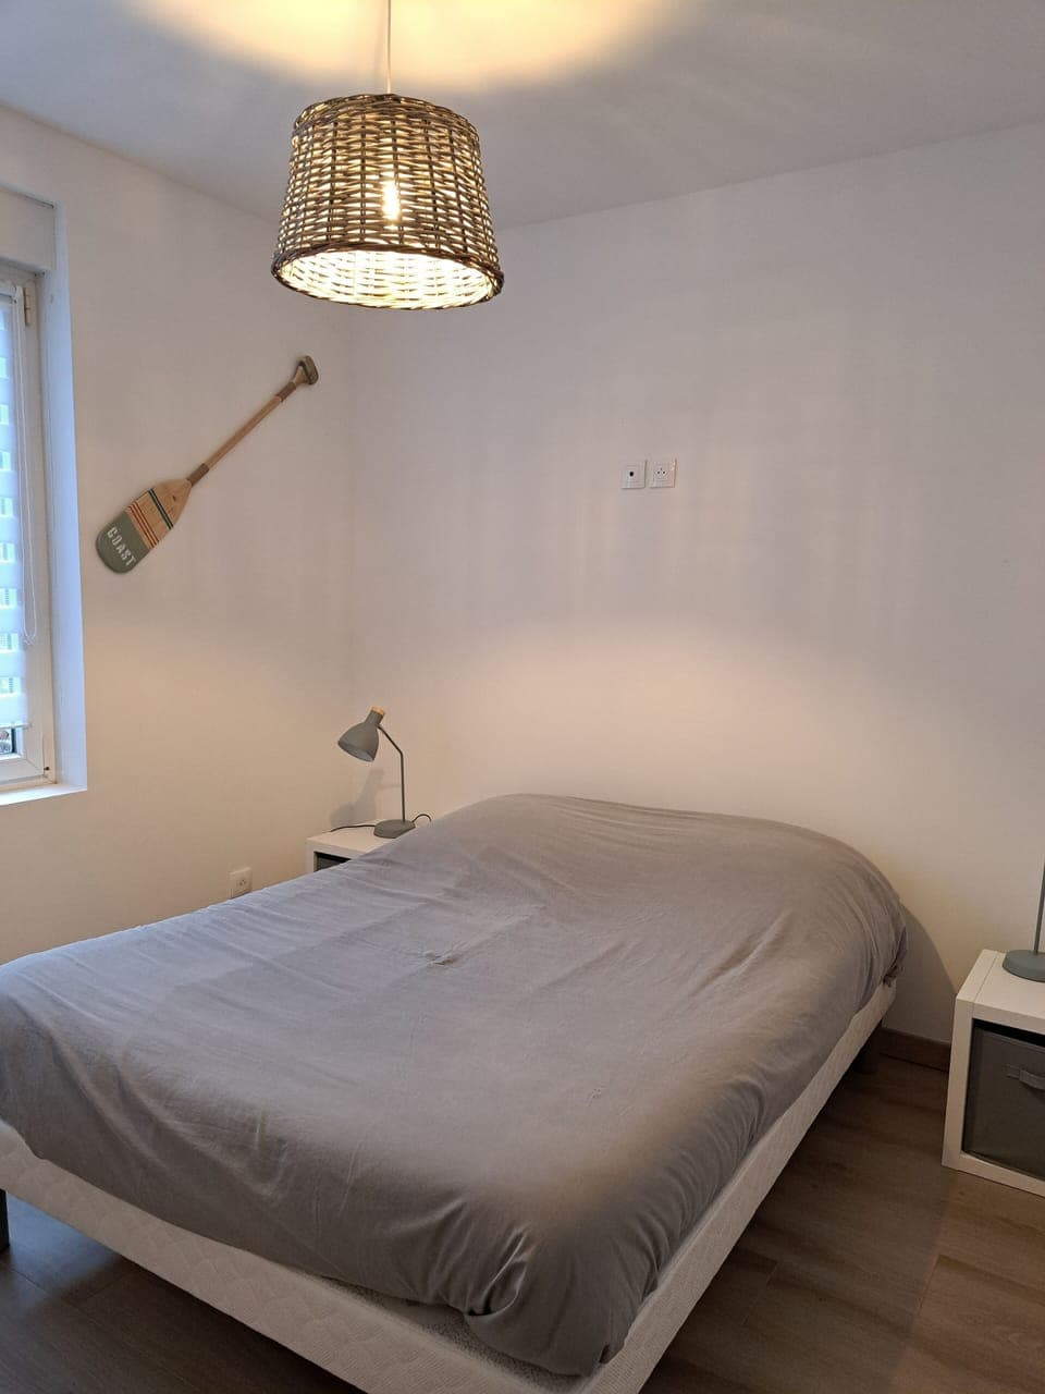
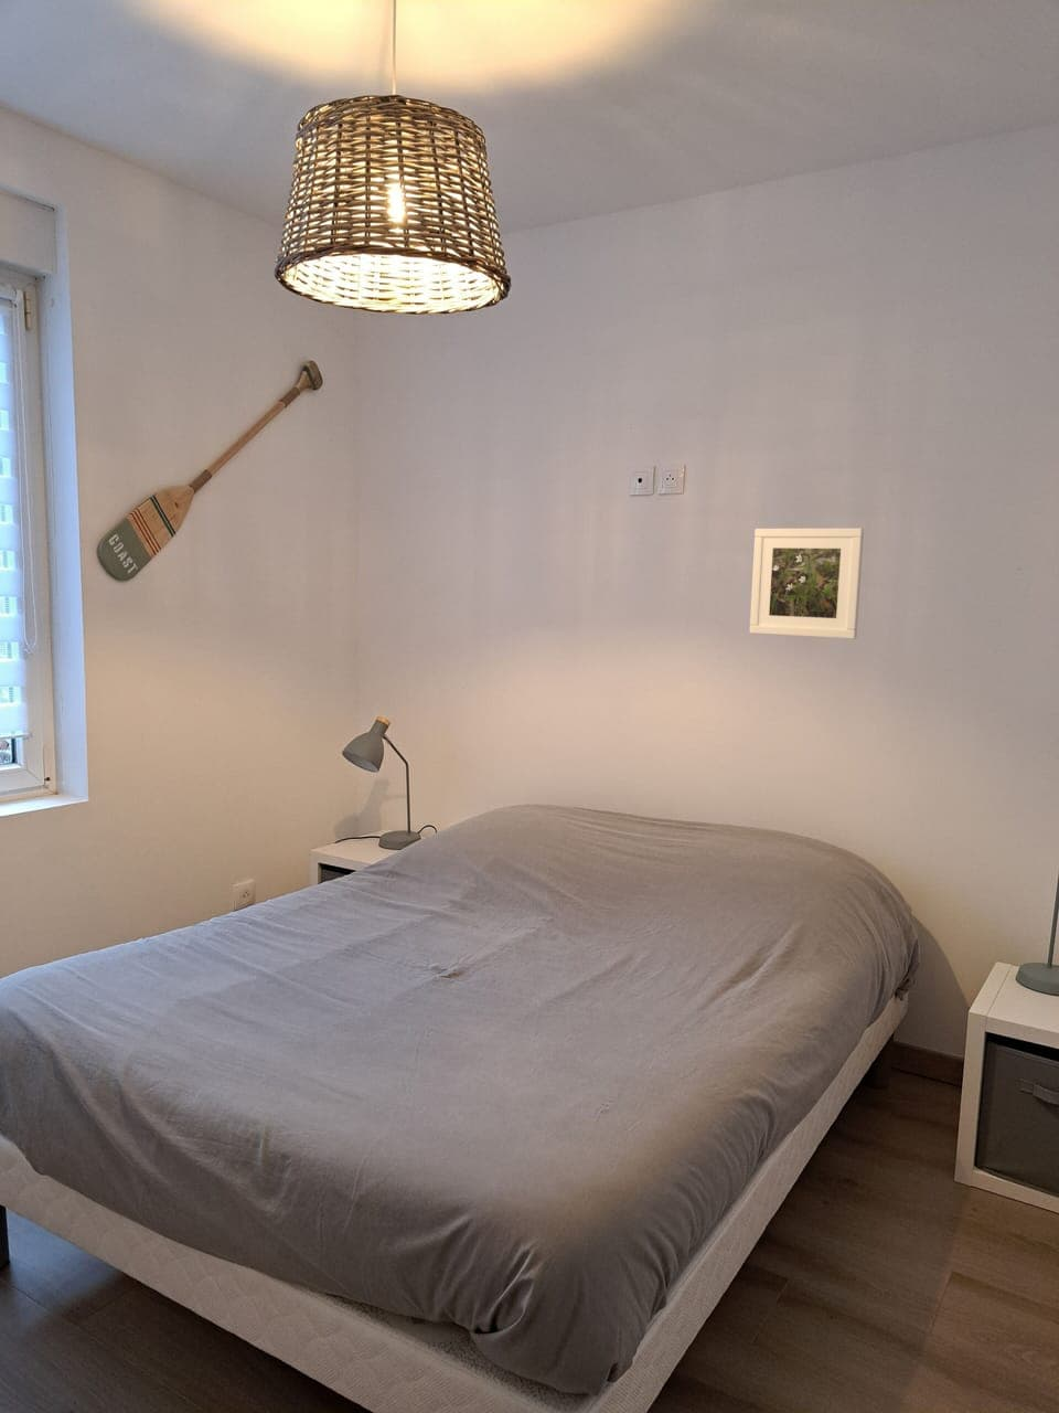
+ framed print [748,526,864,640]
